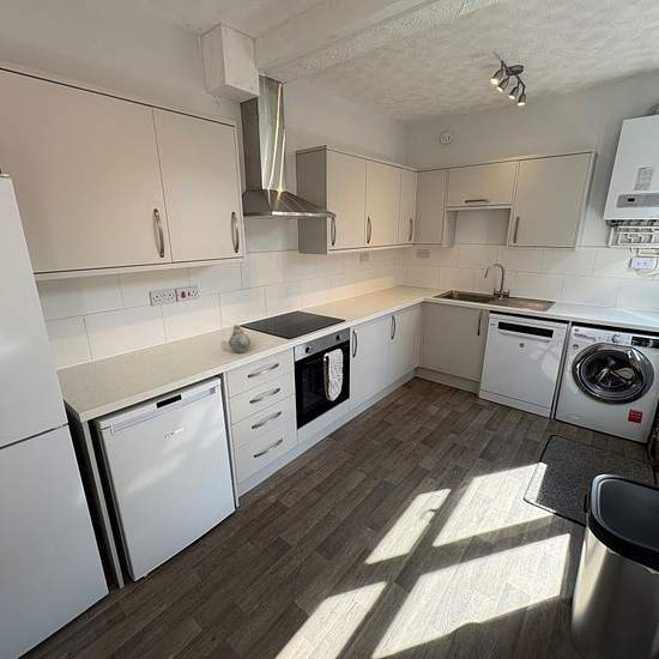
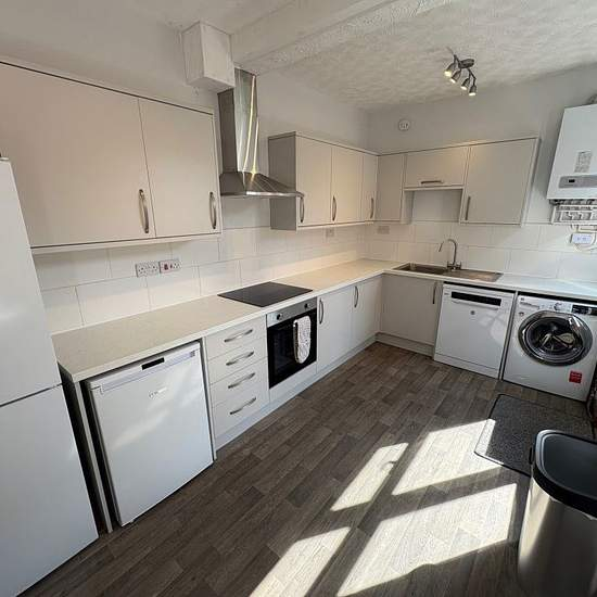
- teapot [228,324,252,353]
